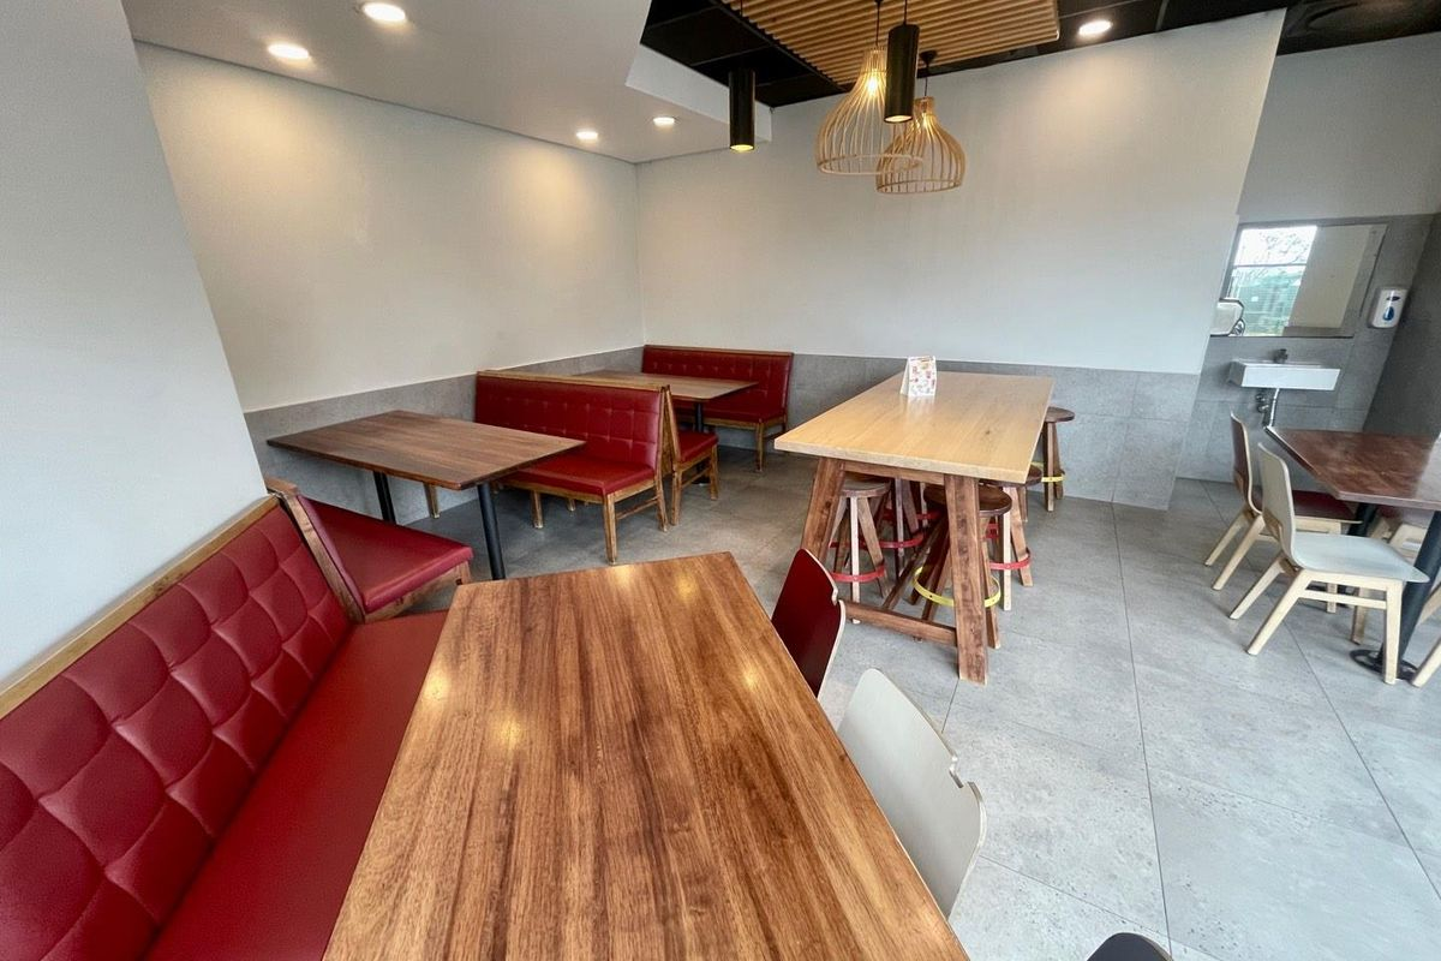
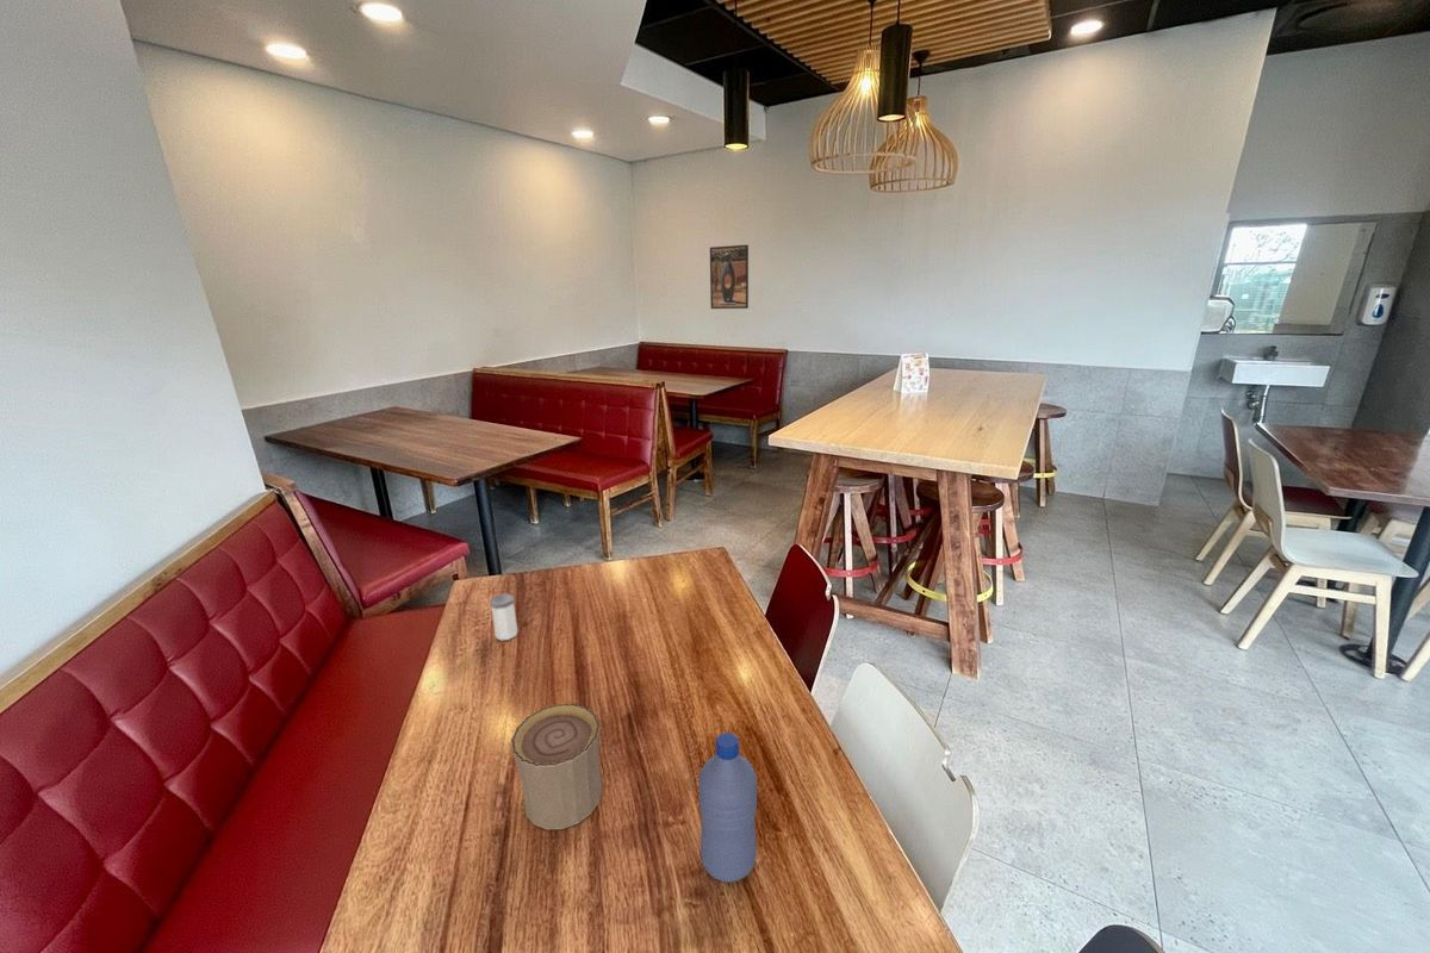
+ salt shaker [489,592,518,642]
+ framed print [709,244,750,310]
+ cup [510,703,603,830]
+ water bottle [697,731,758,884]
